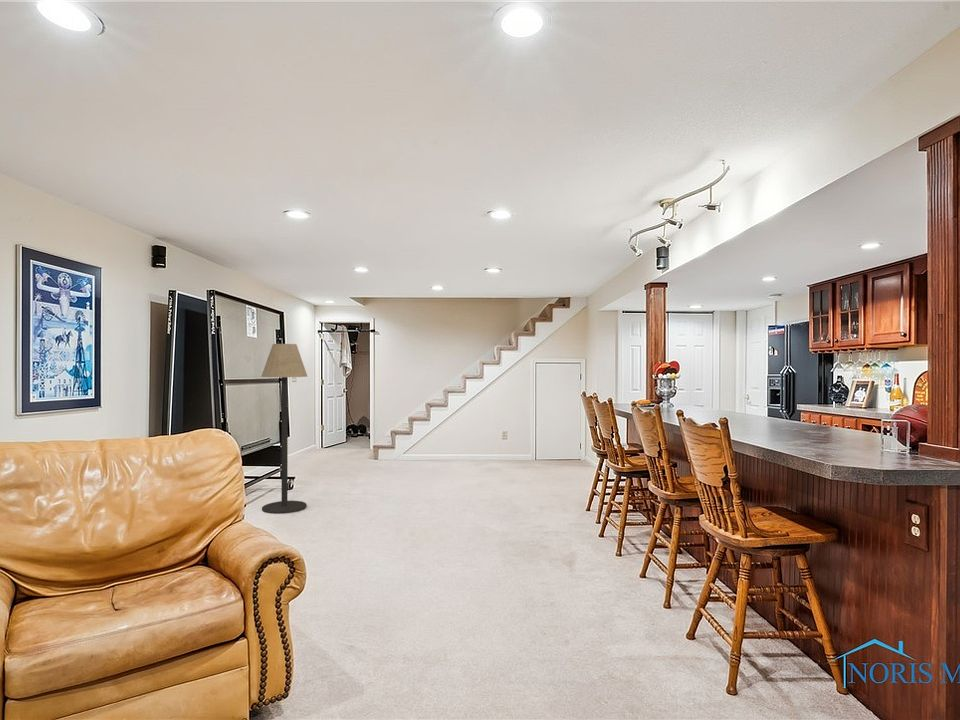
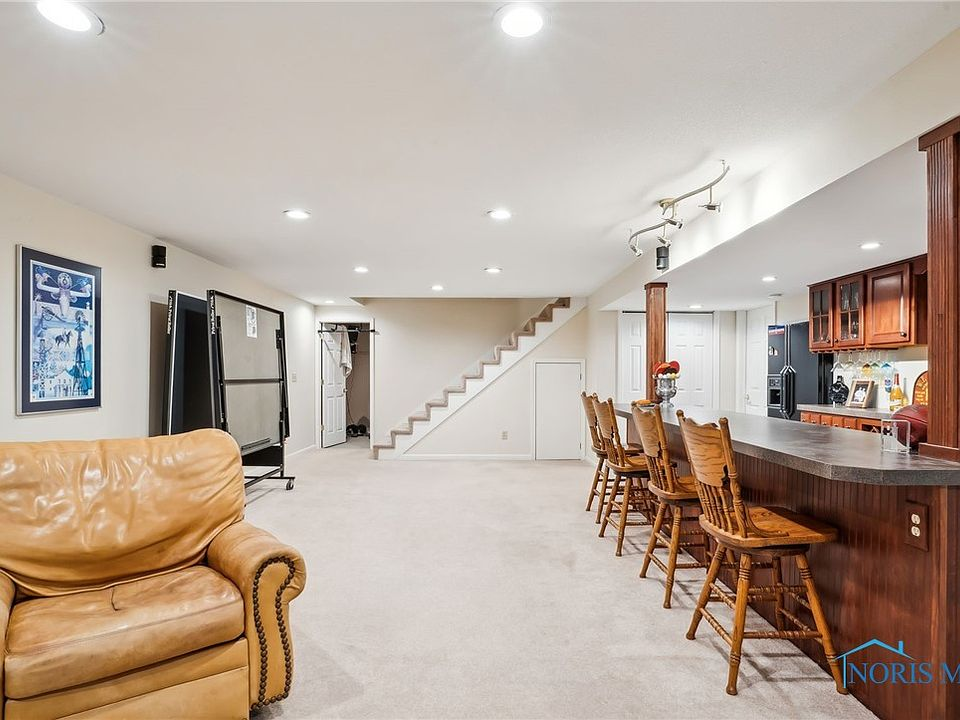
- floor lamp [260,343,308,515]
